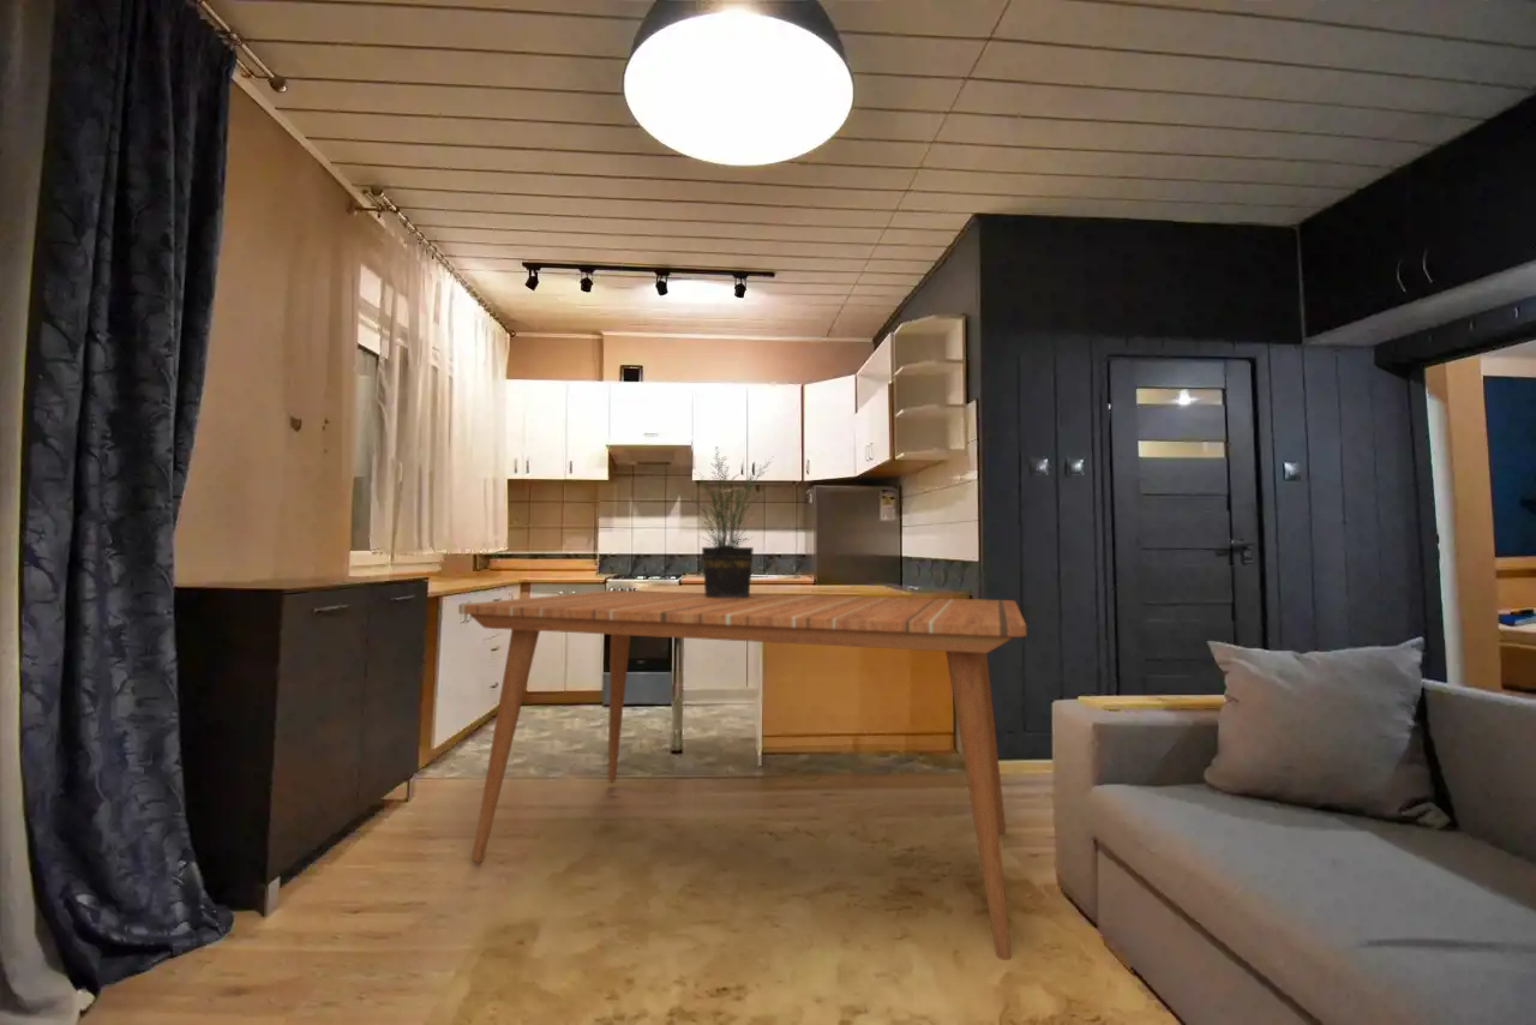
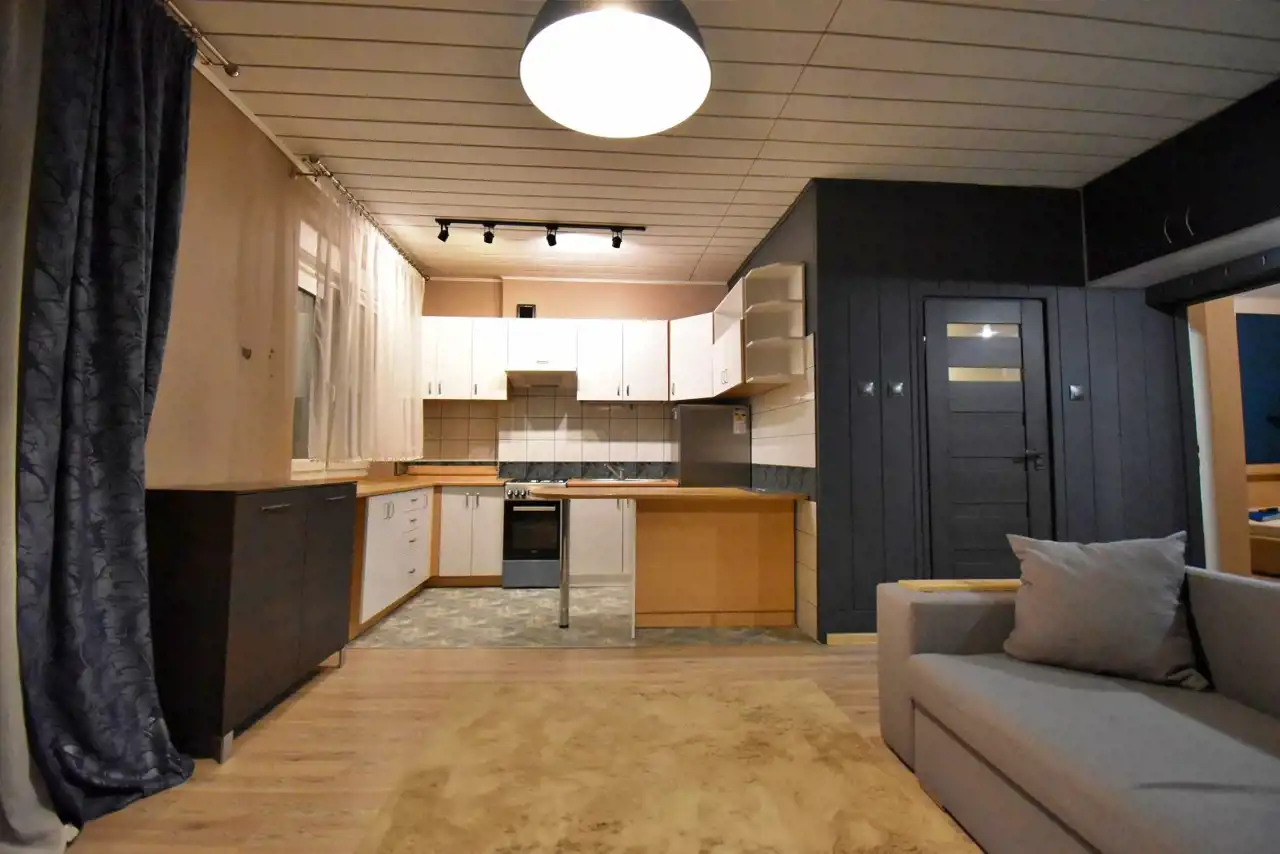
- potted plant [685,448,776,598]
- dining table [457,589,1027,961]
